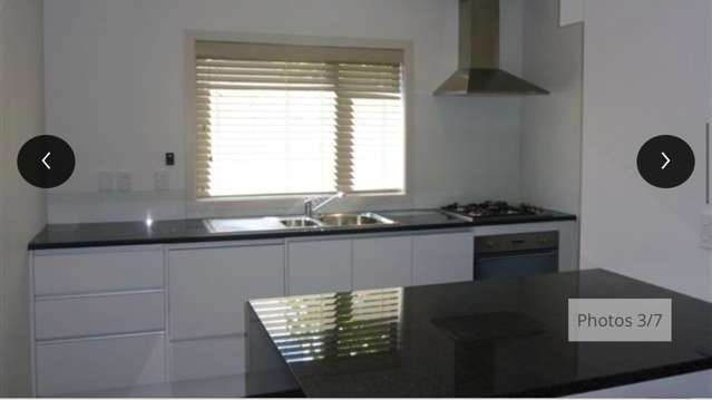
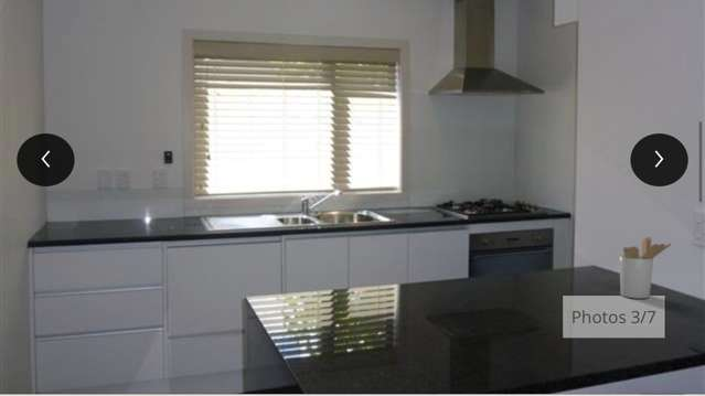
+ utensil holder [618,236,672,300]
